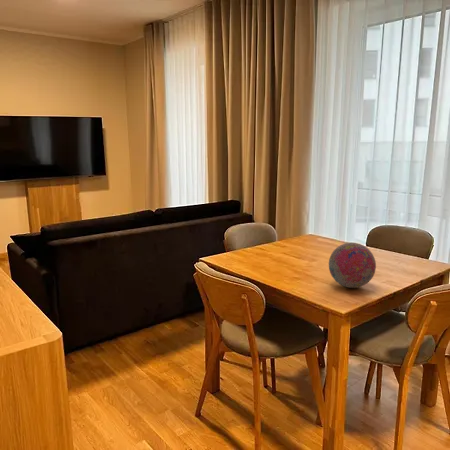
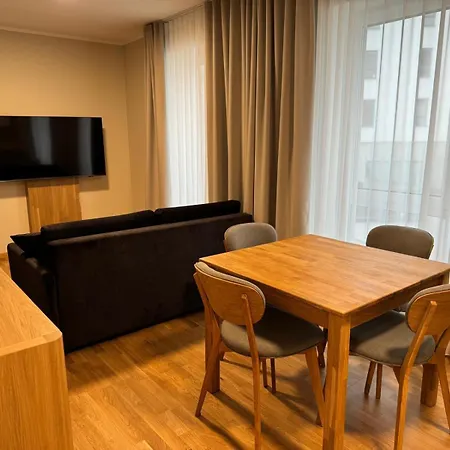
- decorative ball [328,242,377,289]
